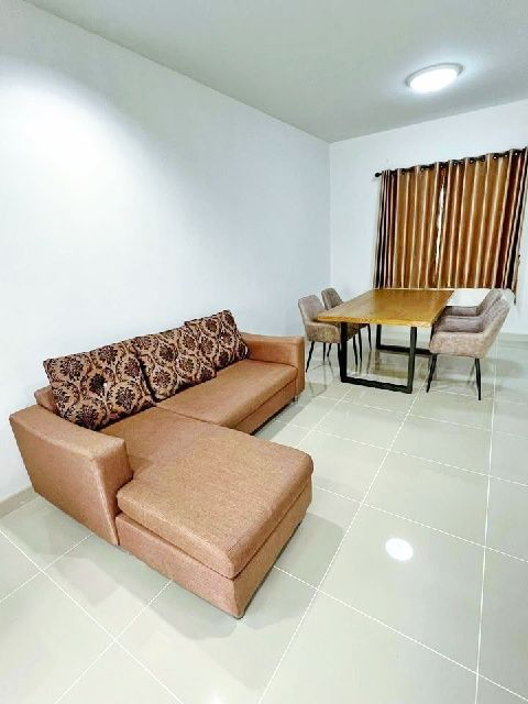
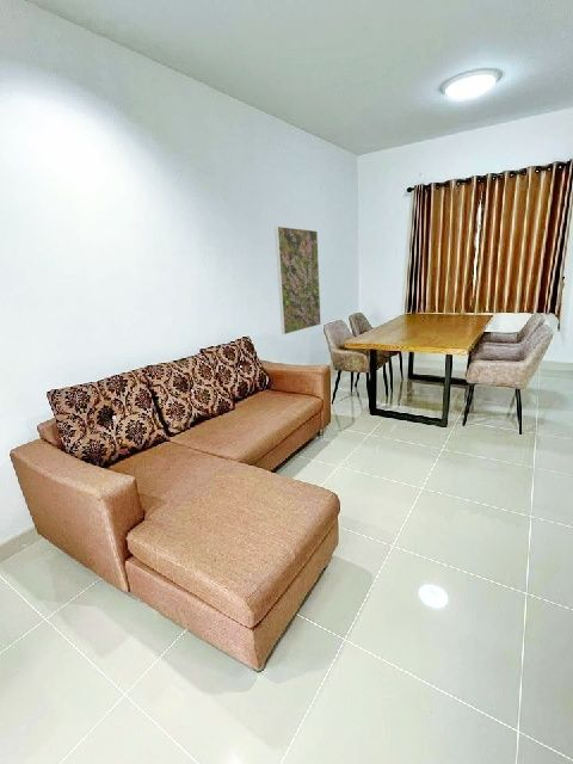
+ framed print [275,226,322,335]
